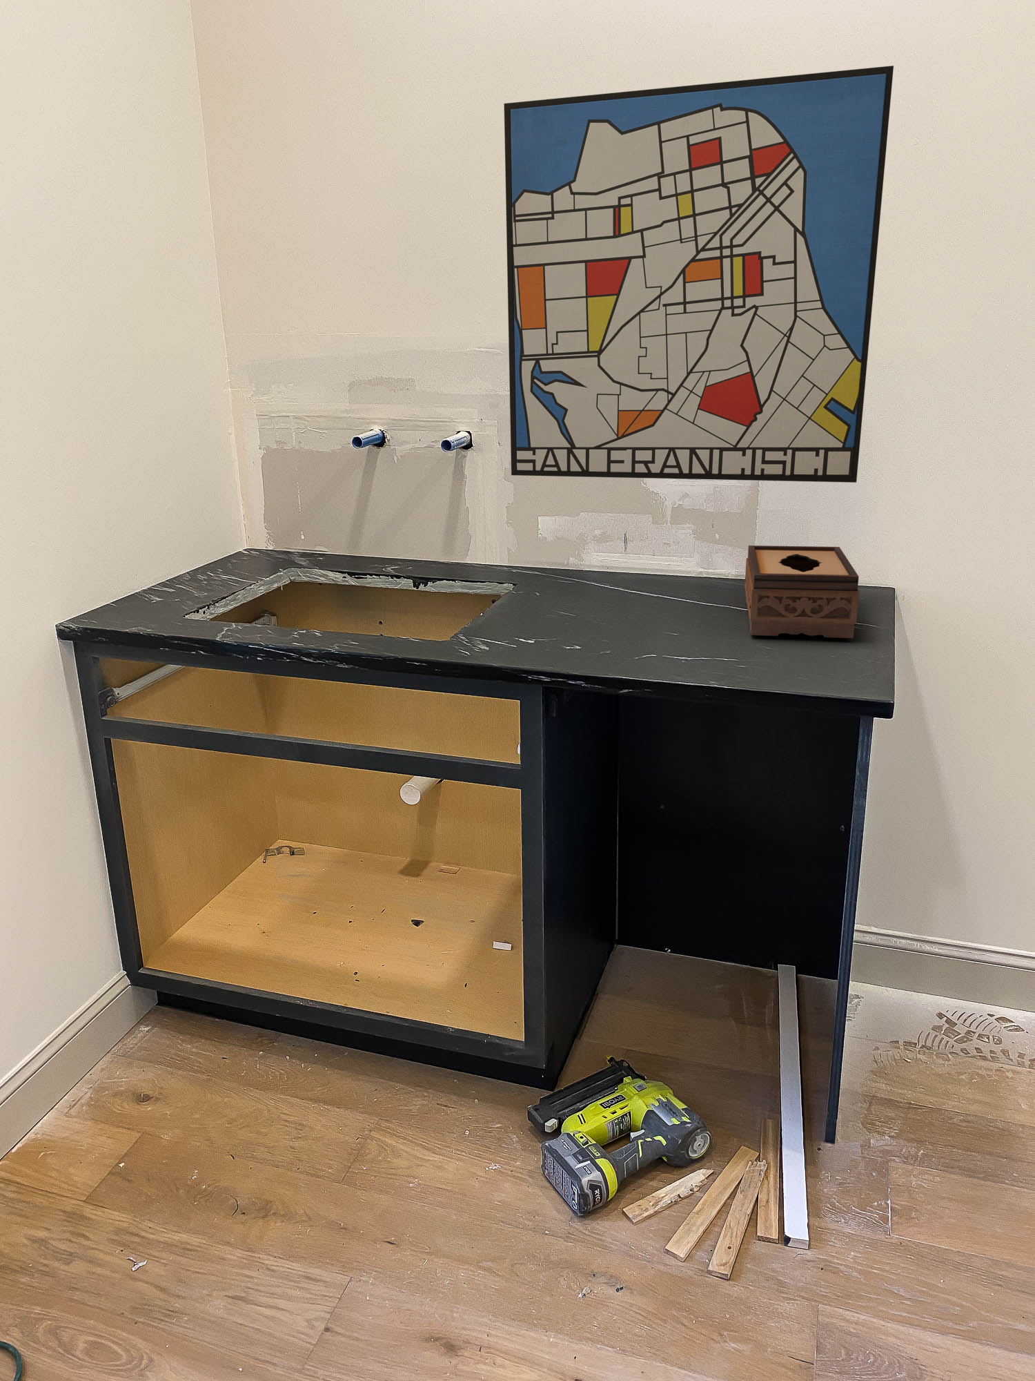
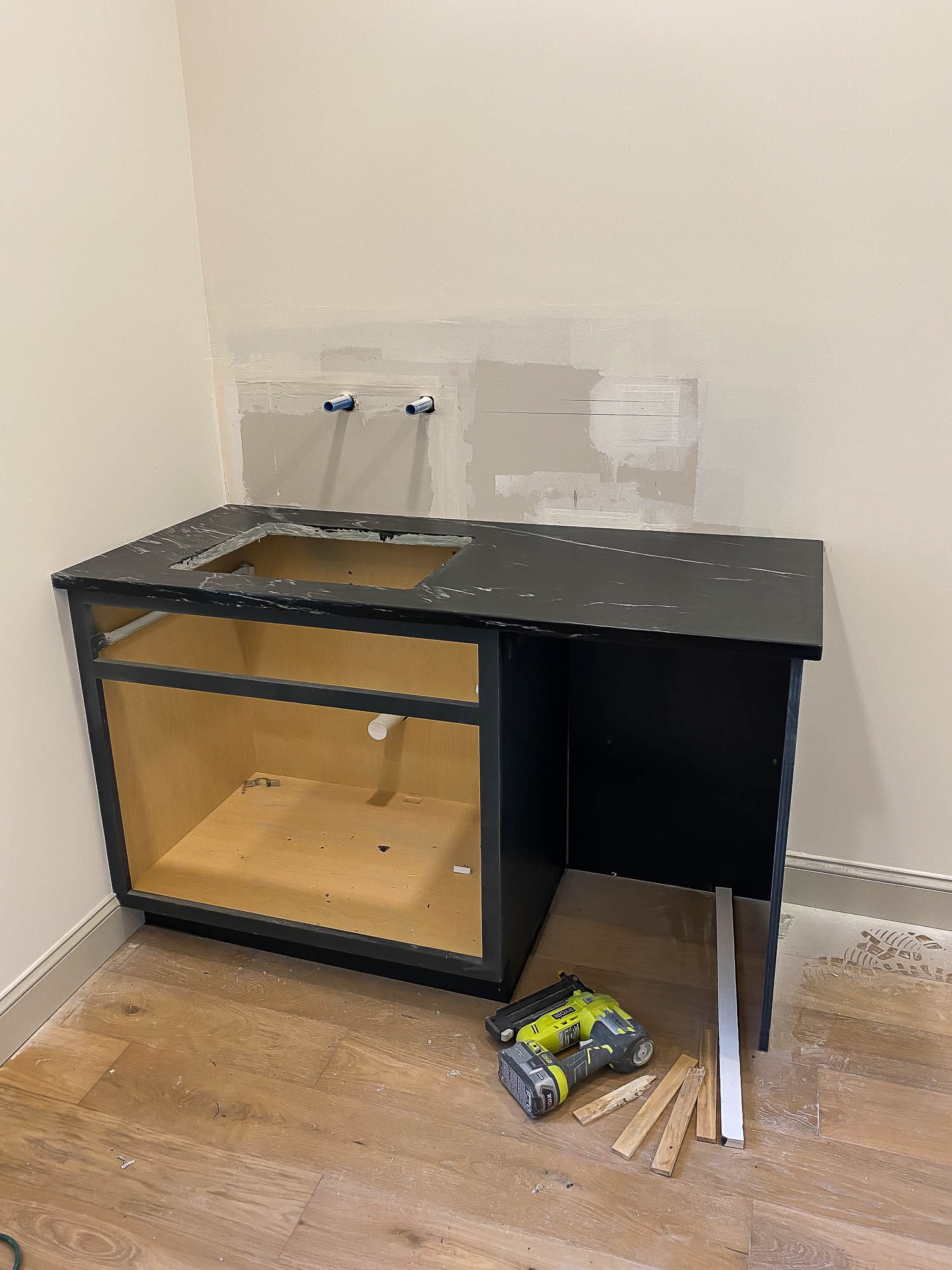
- wall art [503,65,895,484]
- tissue box [744,545,860,638]
